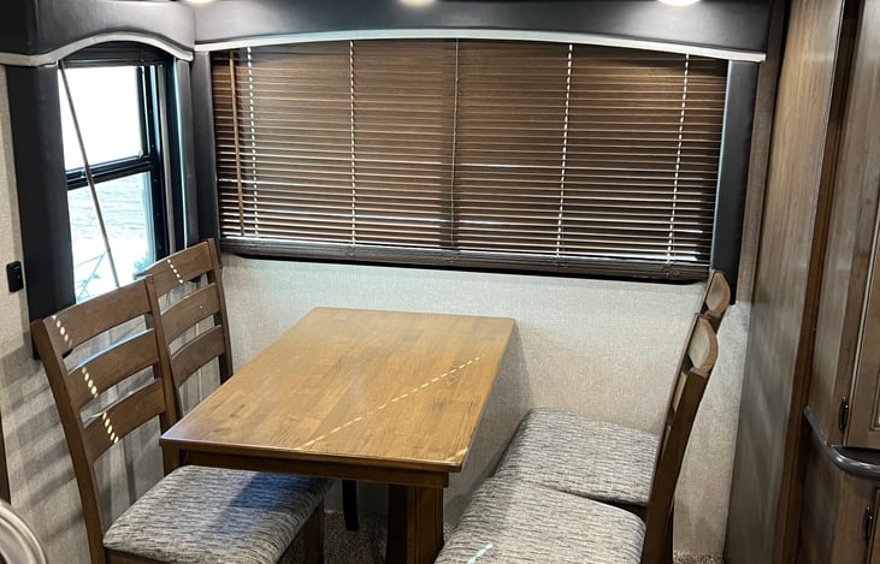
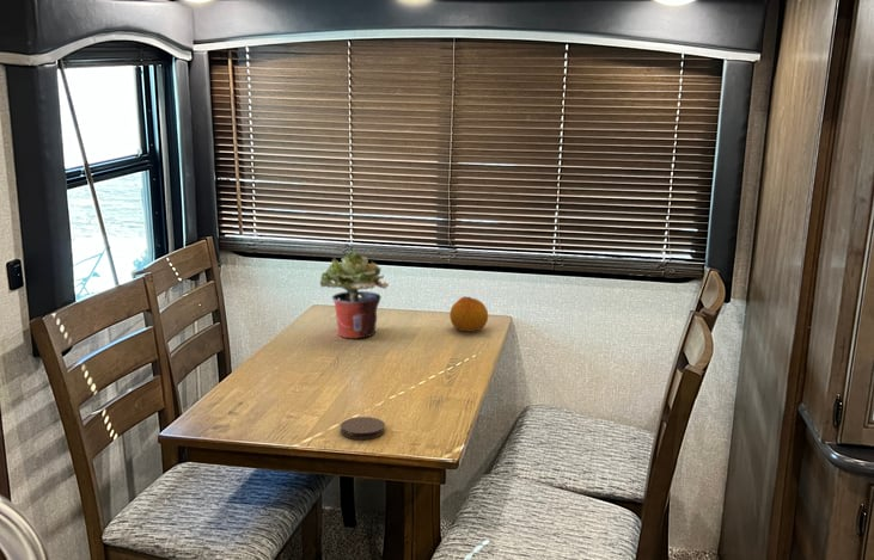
+ coaster [340,416,386,441]
+ fruit [448,295,489,333]
+ potted plant [319,251,390,339]
